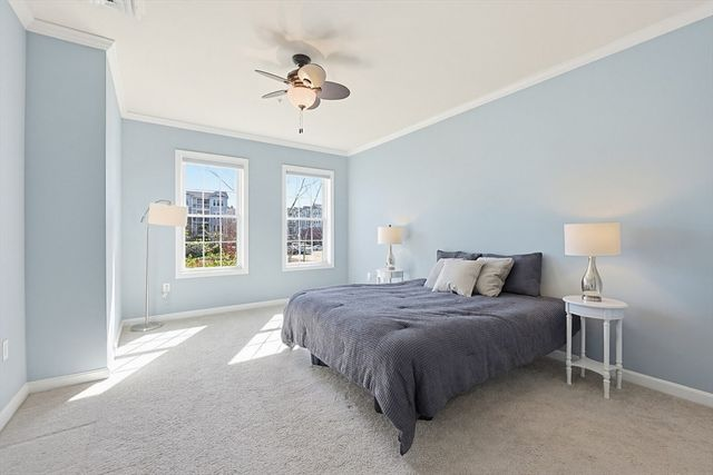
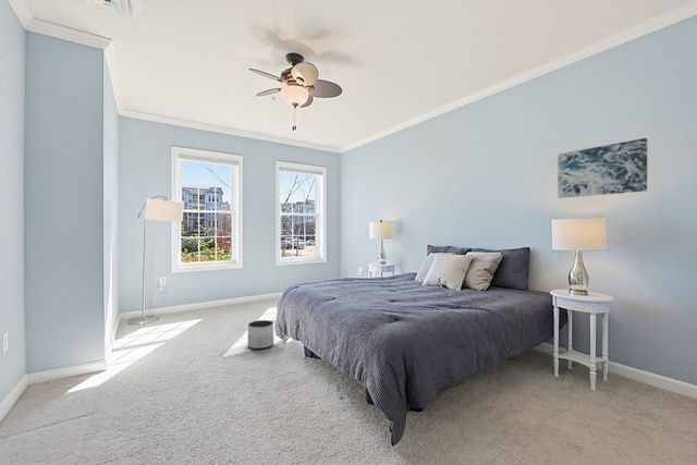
+ planter [247,319,274,350]
+ wall art [557,137,648,199]
